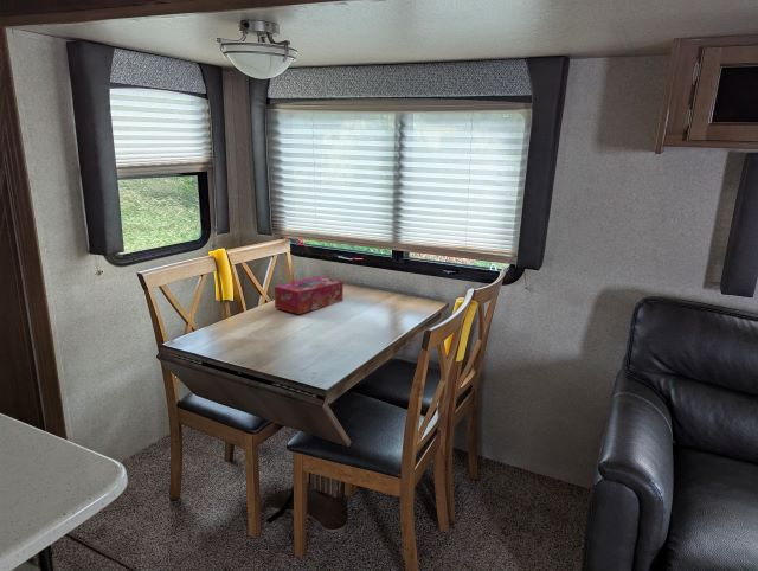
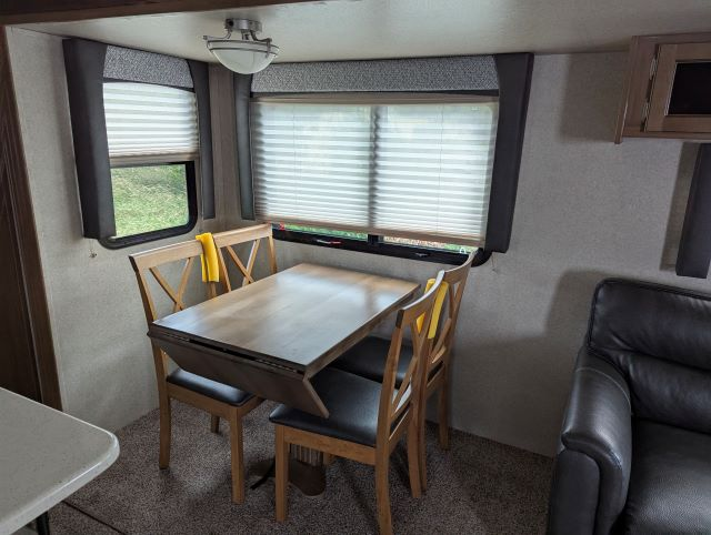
- tissue box [274,275,345,315]
